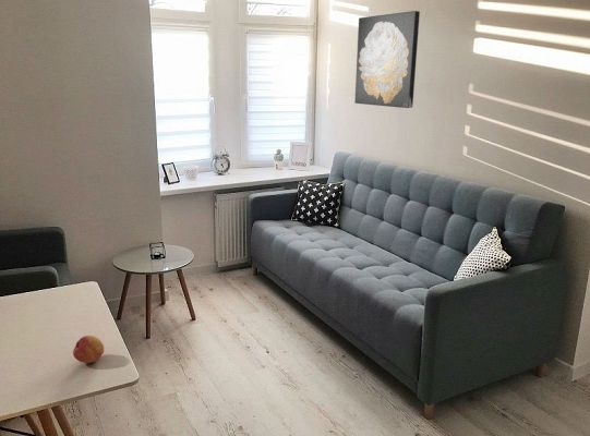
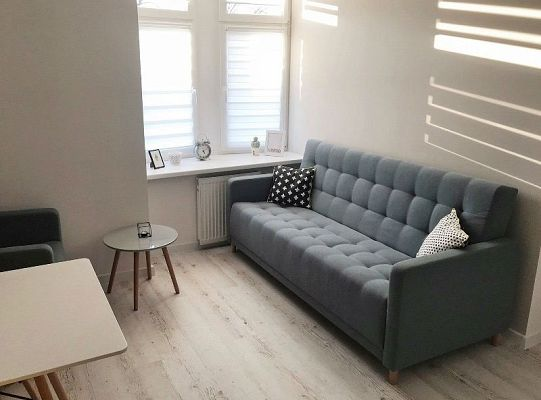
- fruit [72,335,105,364]
- wall art [353,10,421,109]
